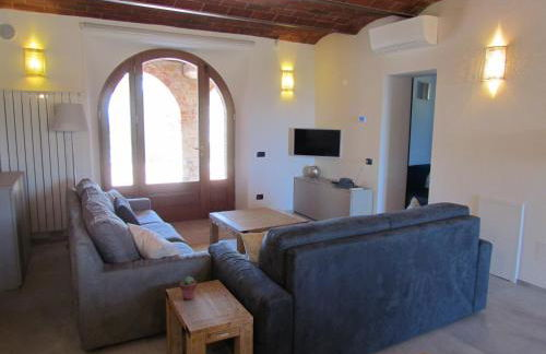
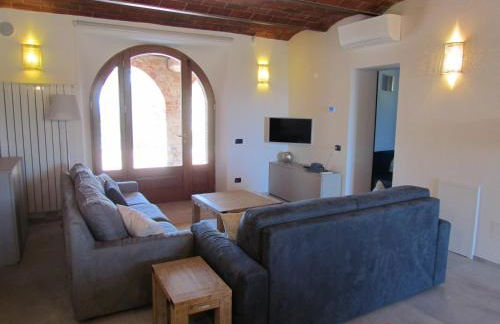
- potted succulent [178,275,198,300]
